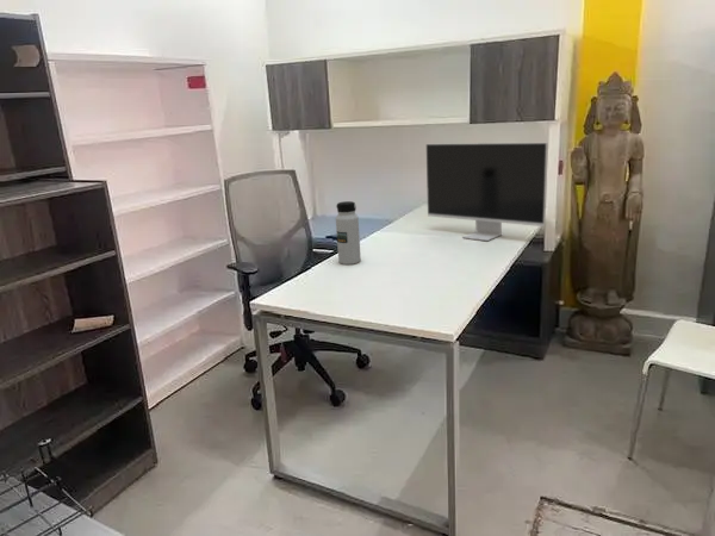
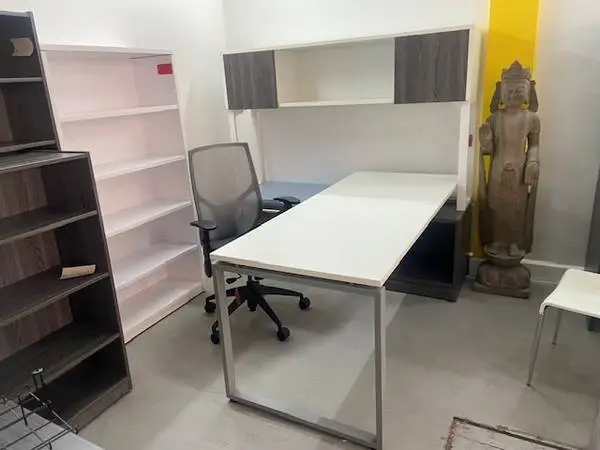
- monitor [425,142,549,242]
- water bottle [335,200,362,266]
